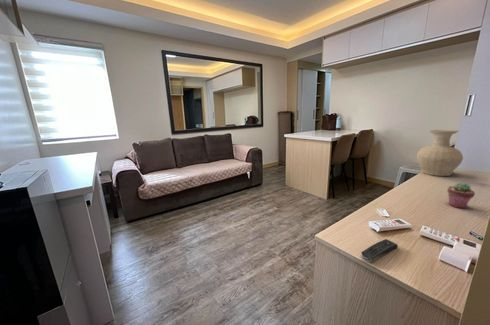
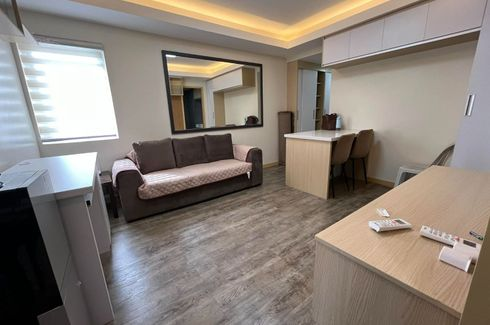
- potted succulent [446,181,476,209]
- remote control [360,238,399,261]
- vase [416,129,464,177]
